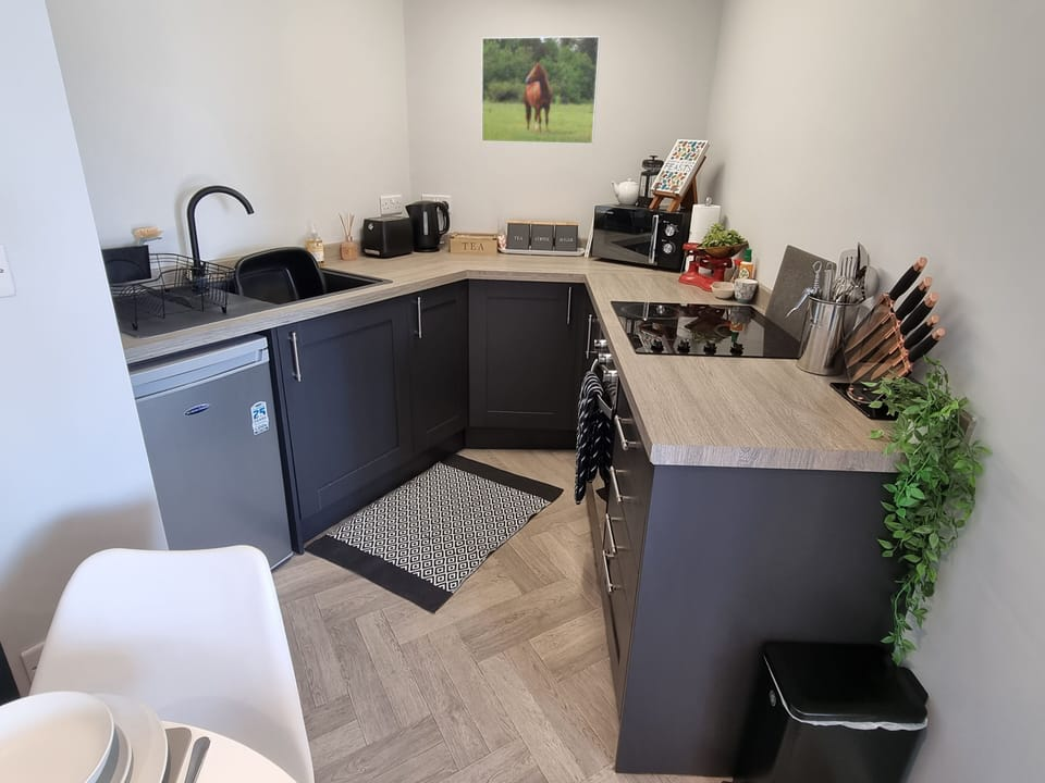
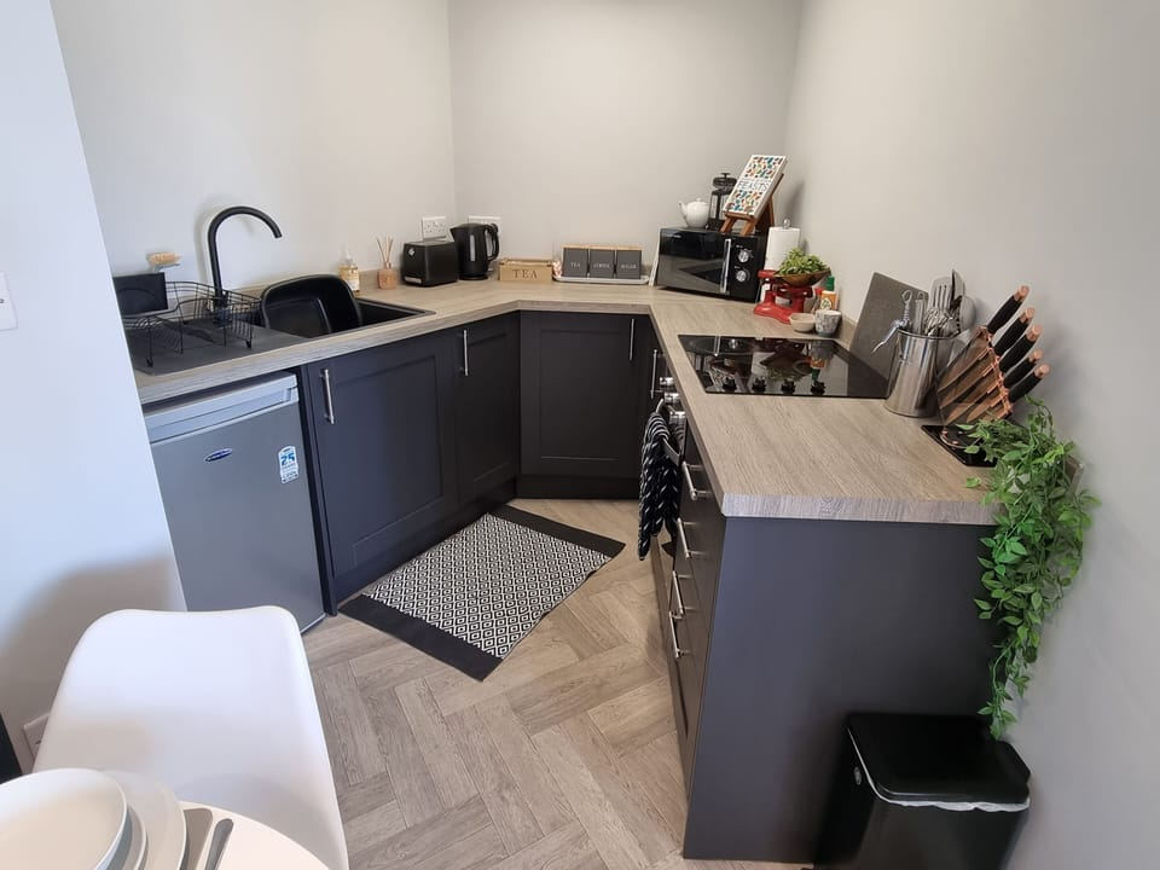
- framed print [480,35,602,146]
